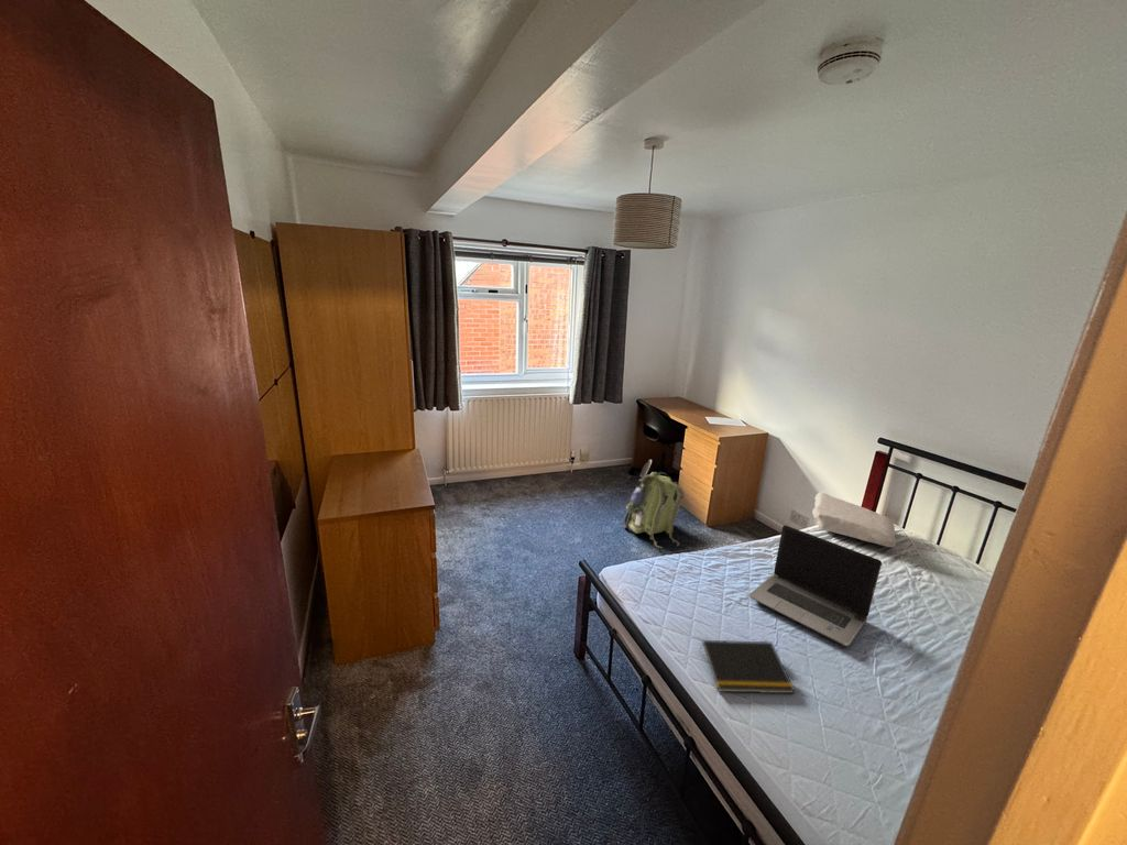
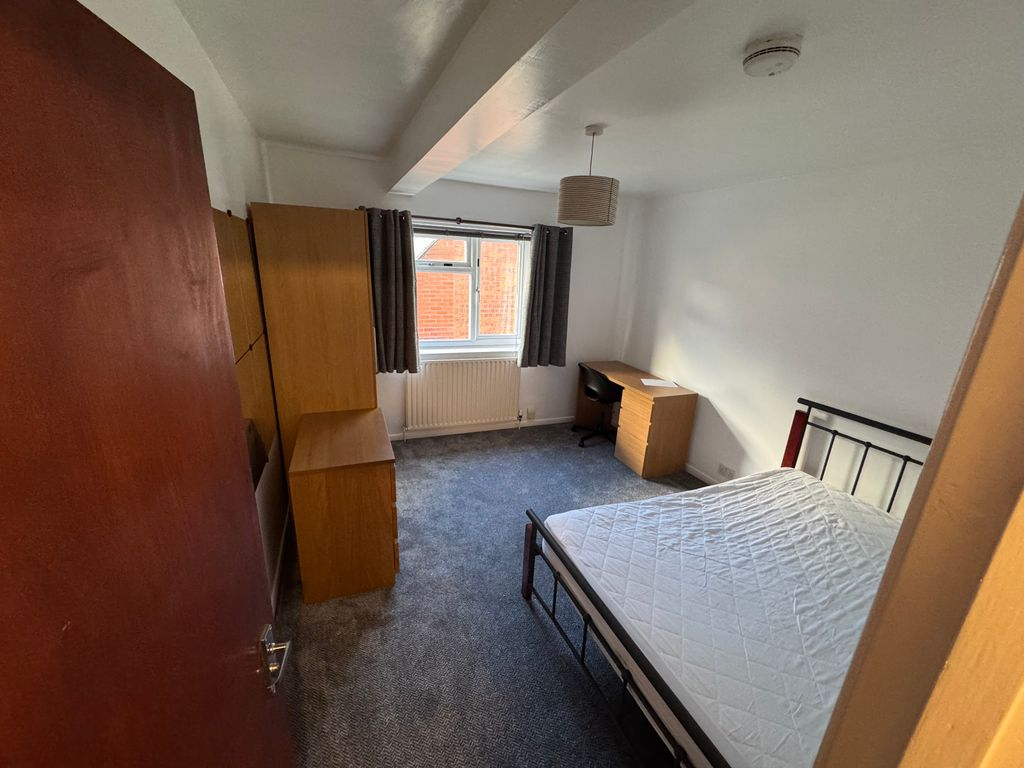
- backpack [623,459,685,549]
- laptop computer [748,524,883,648]
- soap bar [811,492,897,548]
- notepad [698,639,796,694]
